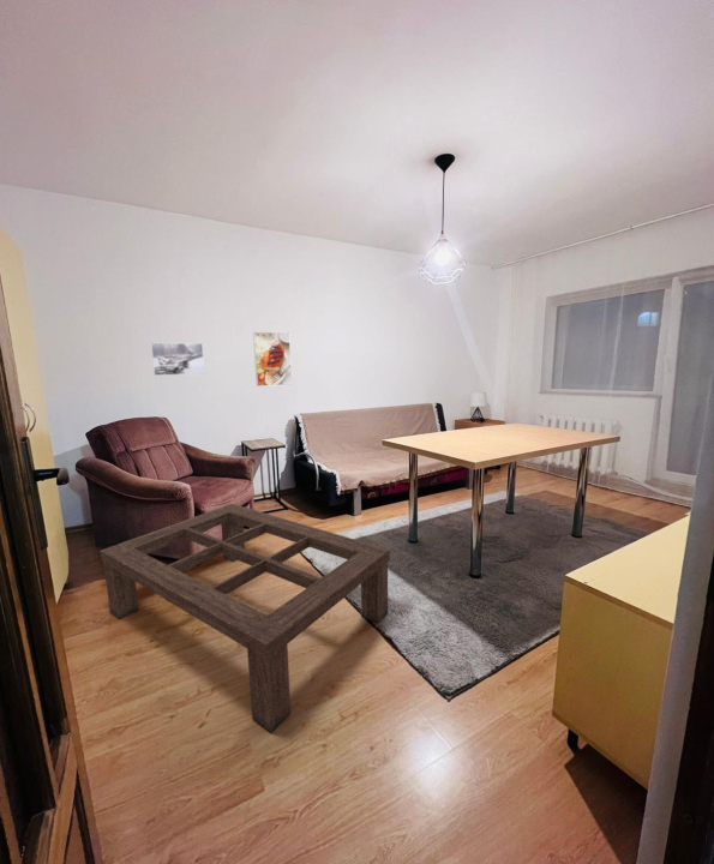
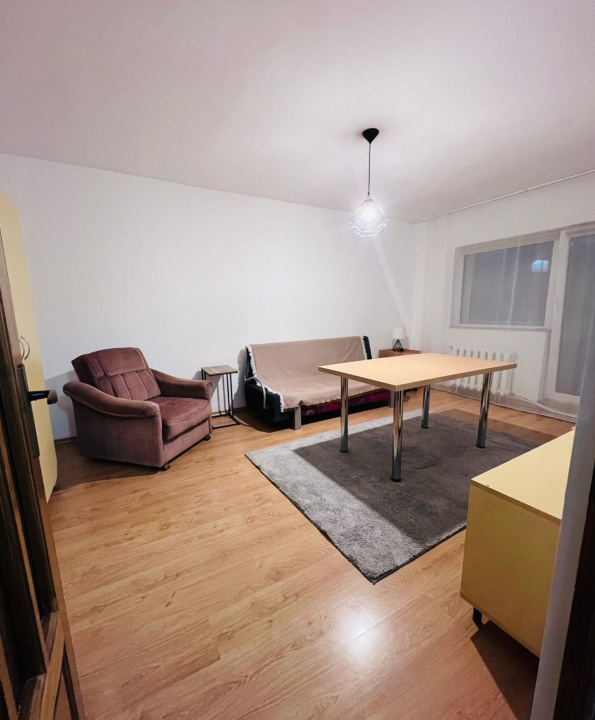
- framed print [150,342,206,377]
- coffee table [100,503,391,733]
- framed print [252,330,293,388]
